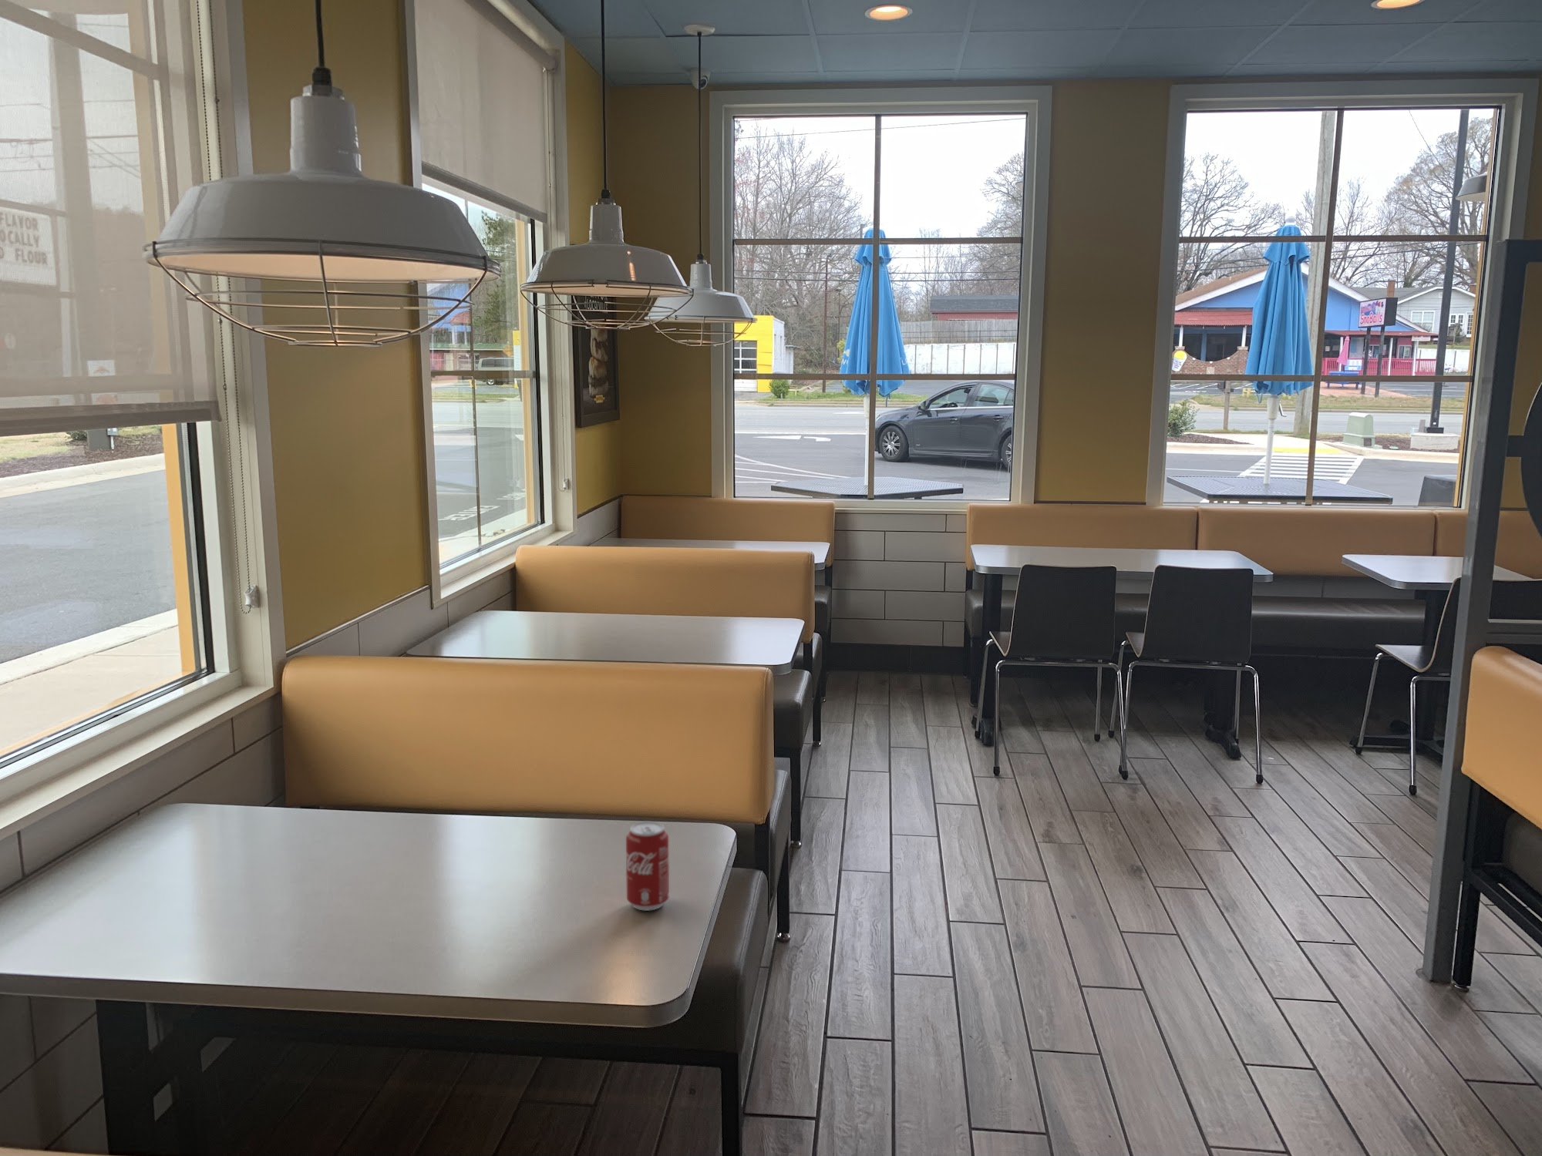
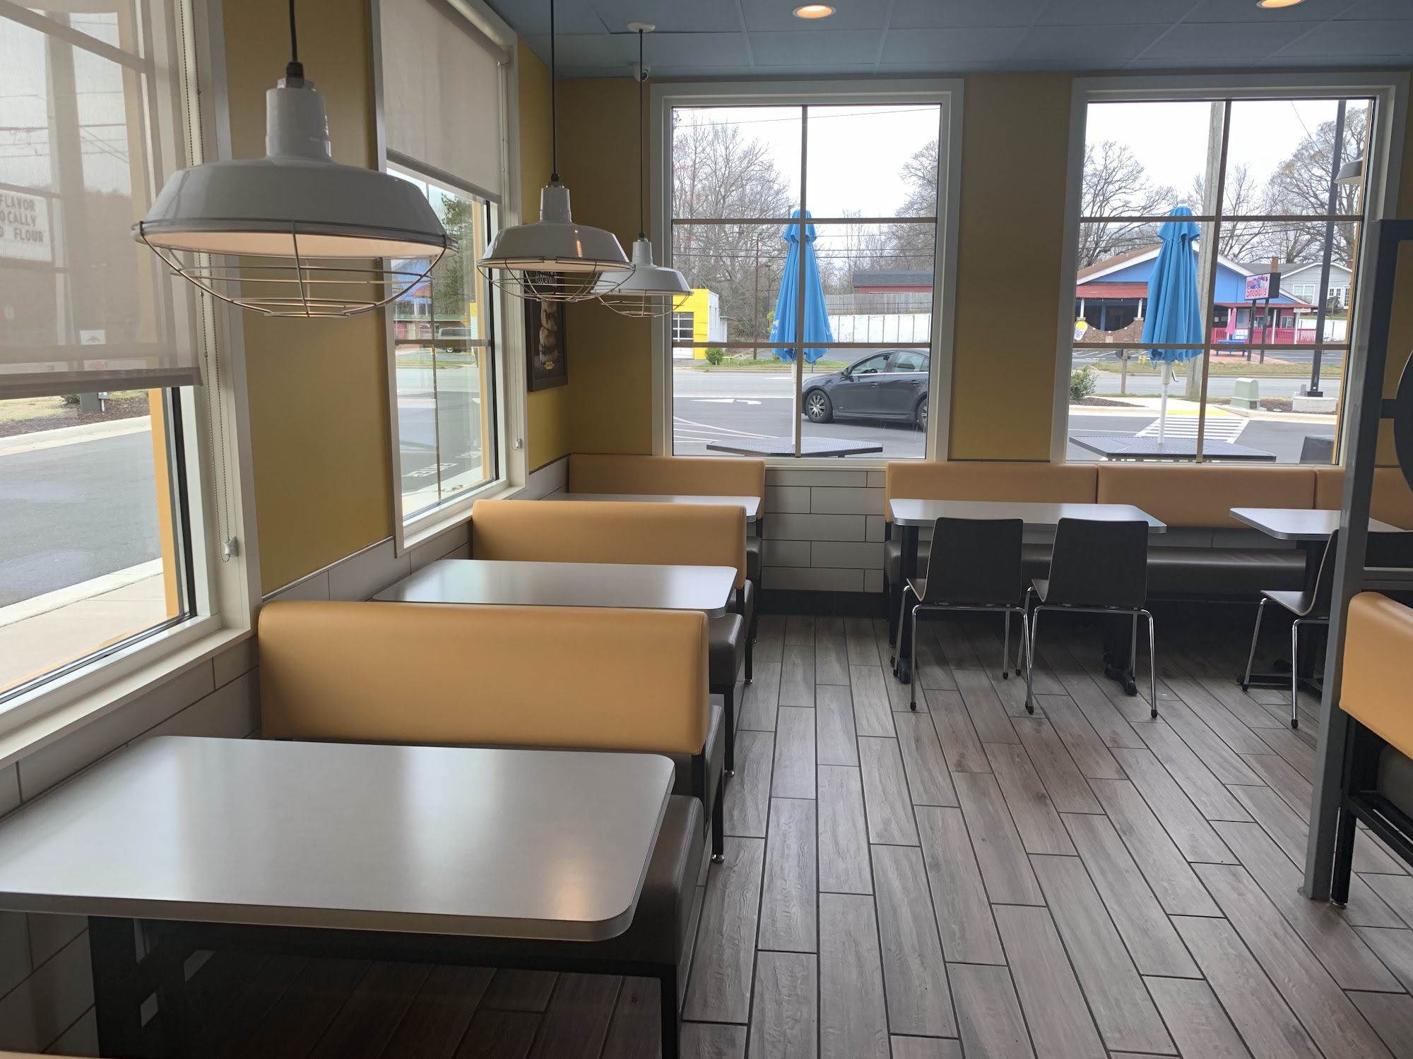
- beverage can [625,821,670,912]
